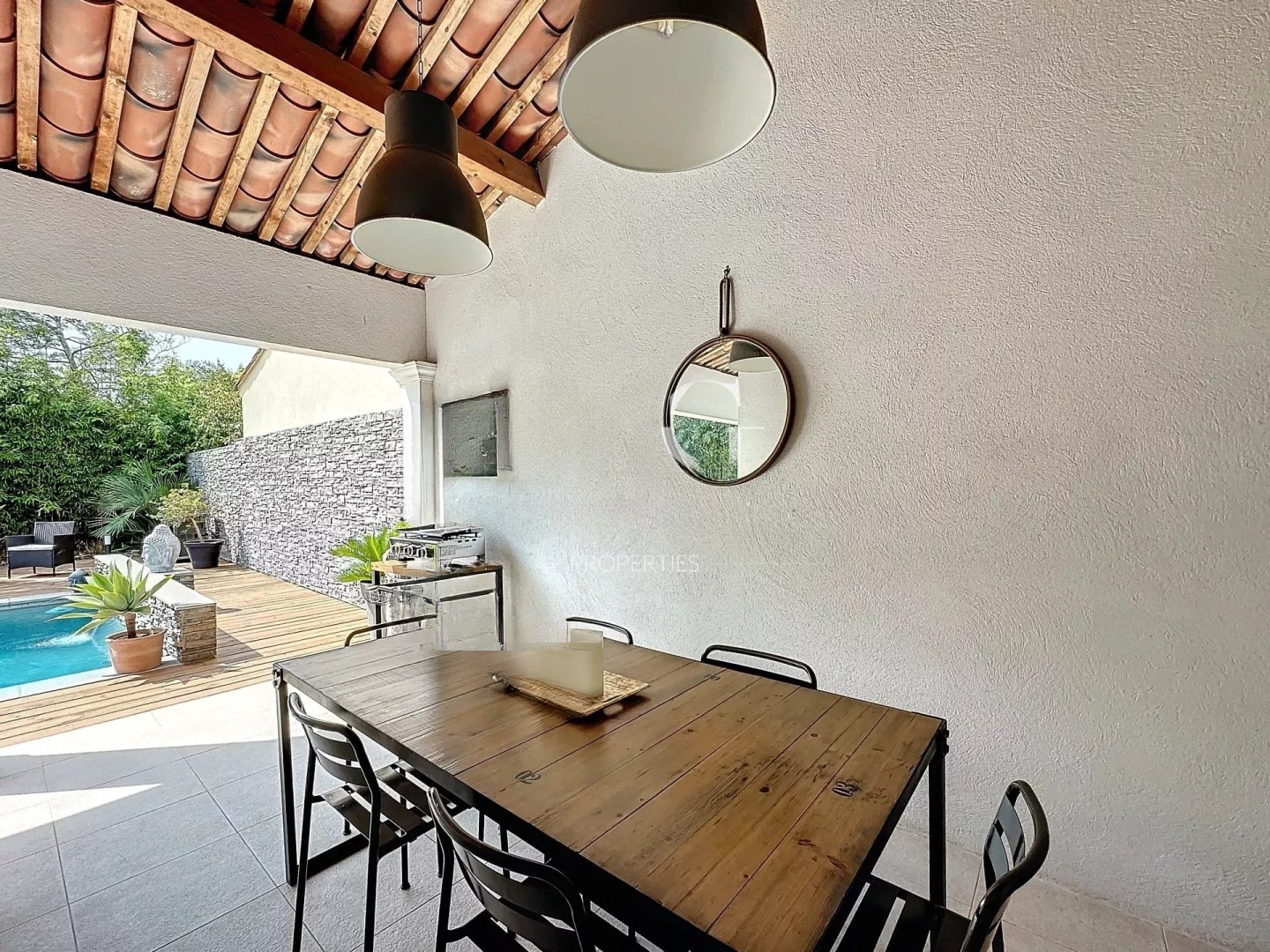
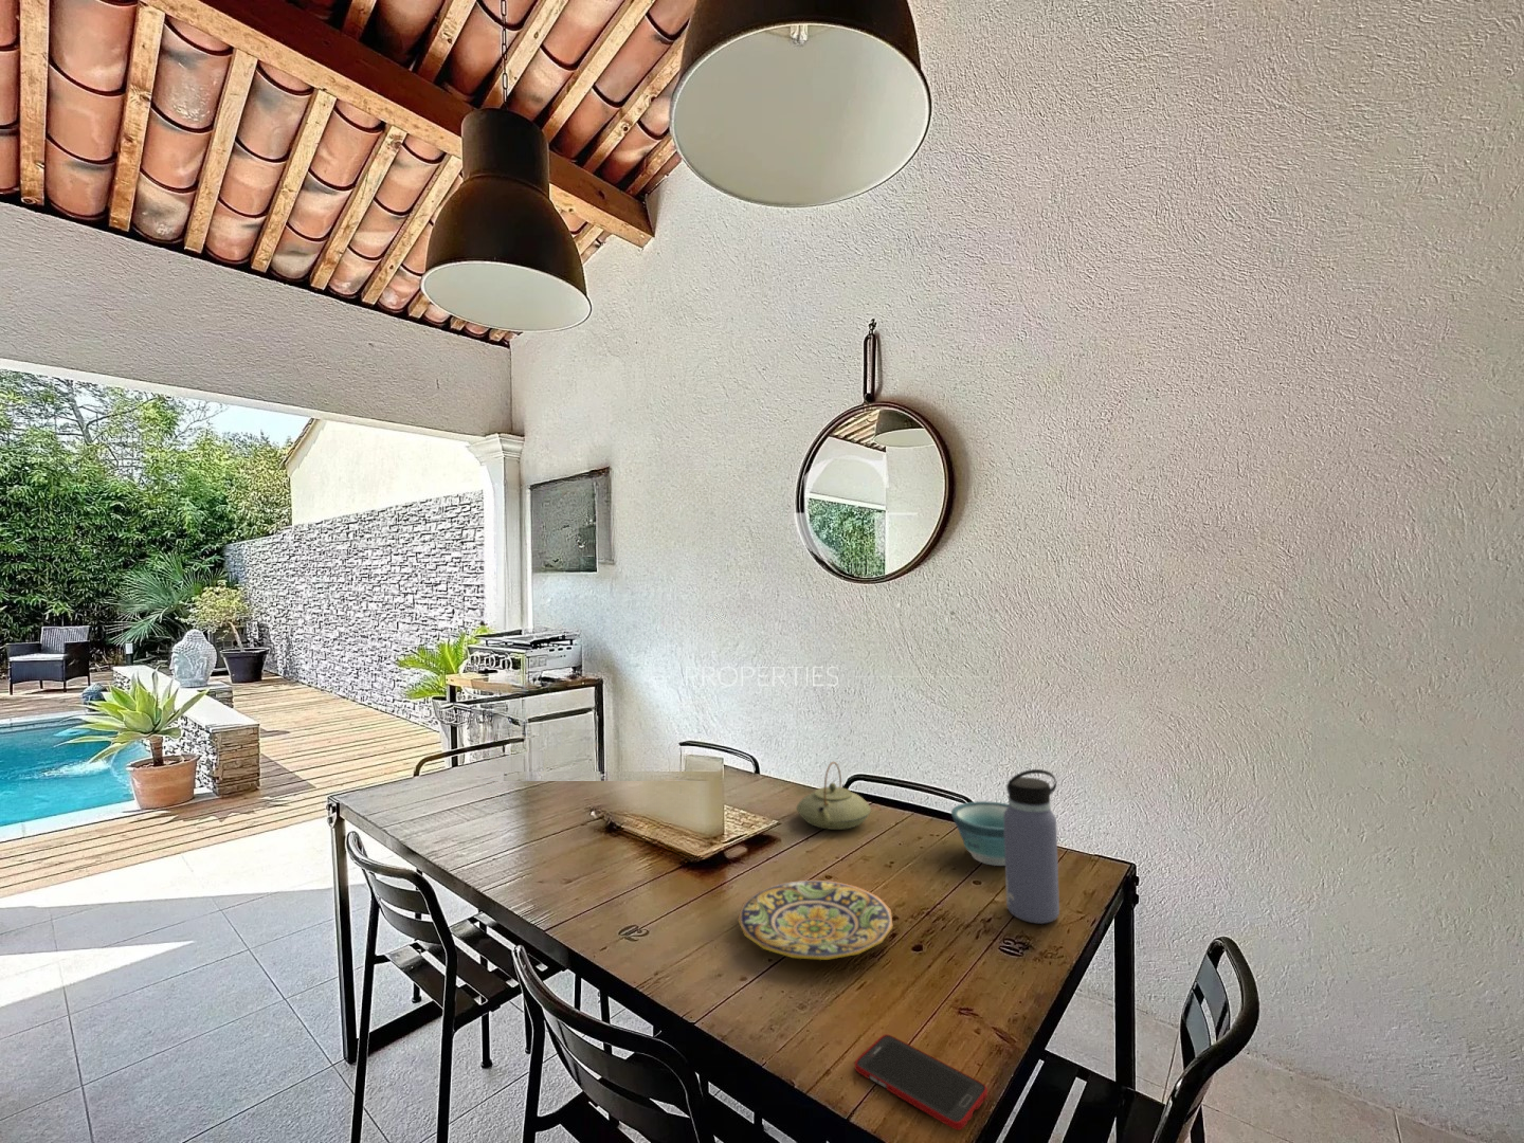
+ cell phone [853,1033,989,1131]
+ teapot [796,761,872,831]
+ bowl [950,800,1008,867]
+ plate [737,879,893,961]
+ water bottle [1003,768,1061,924]
